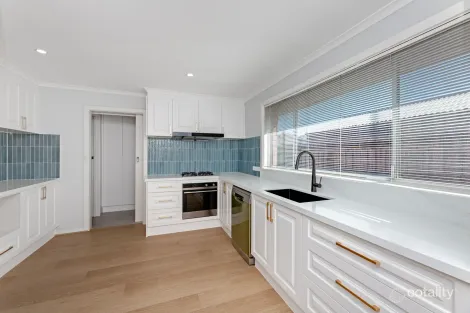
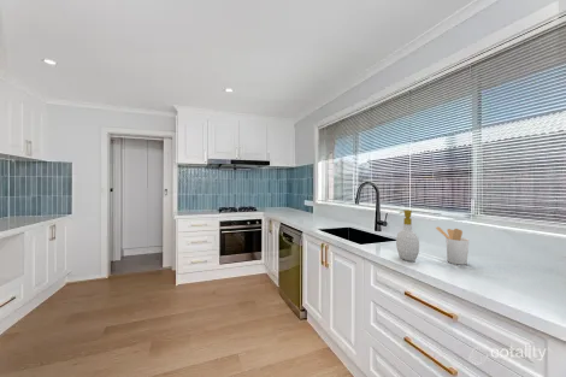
+ soap bottle [395,210,420,263]
+ utensil holder [435,225,471,266]
